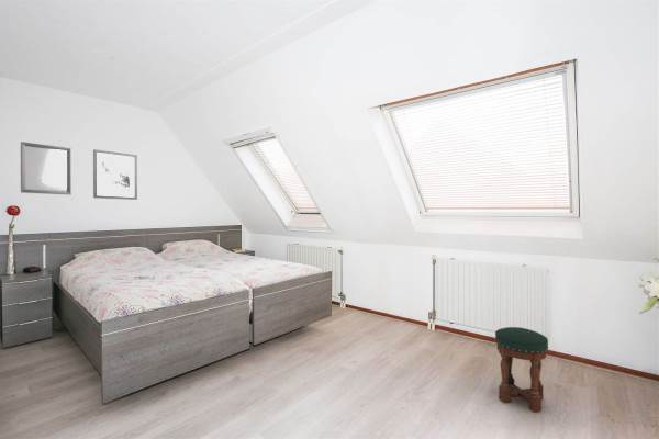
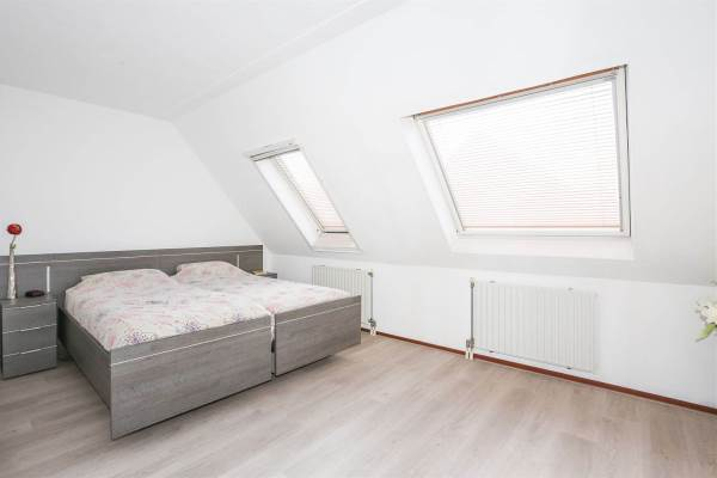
- wall art [92,148,138,201]
- home mirror [20,140,72,195]
- stool [494,326,549,413]
